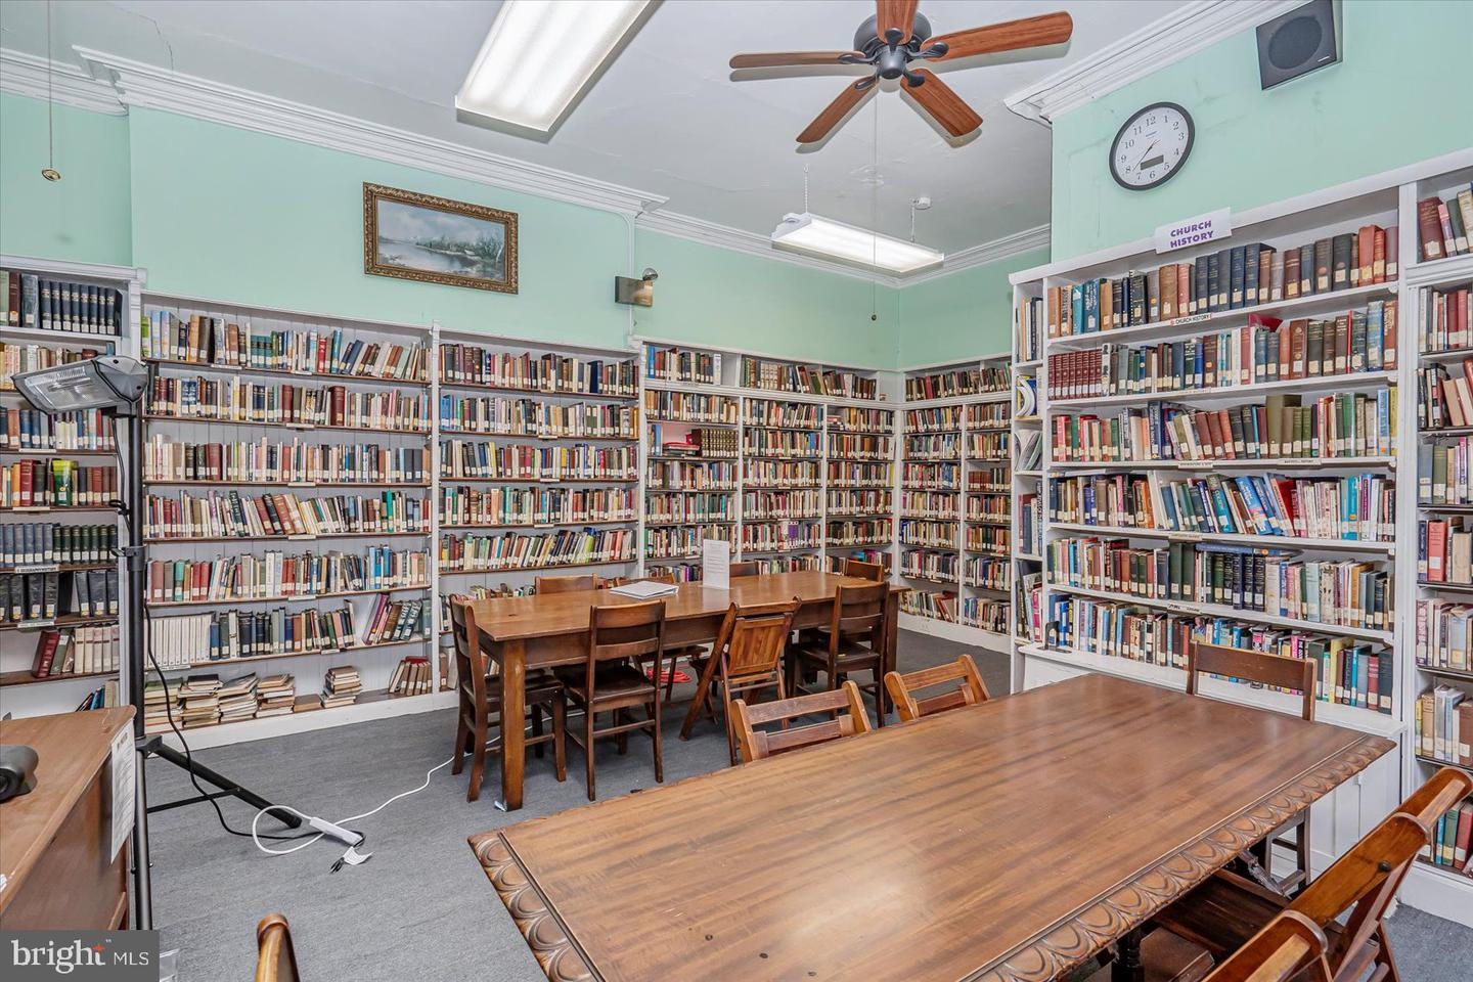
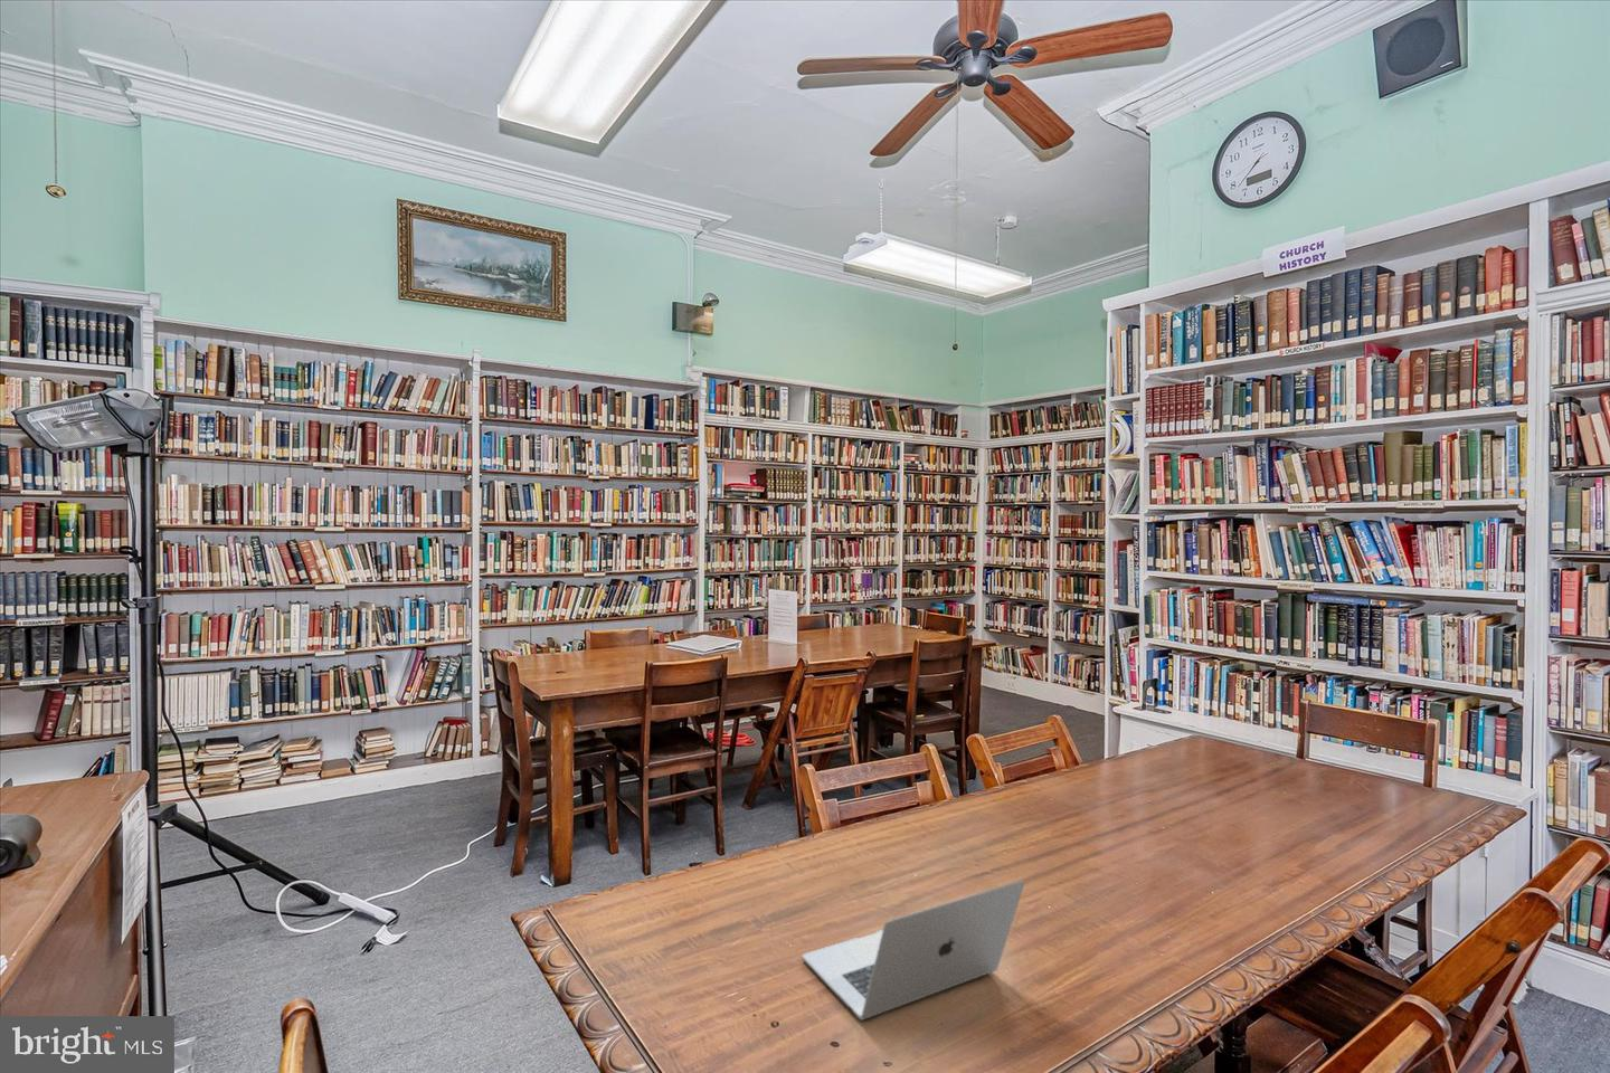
+ laptop [801,879,1027,1022]
